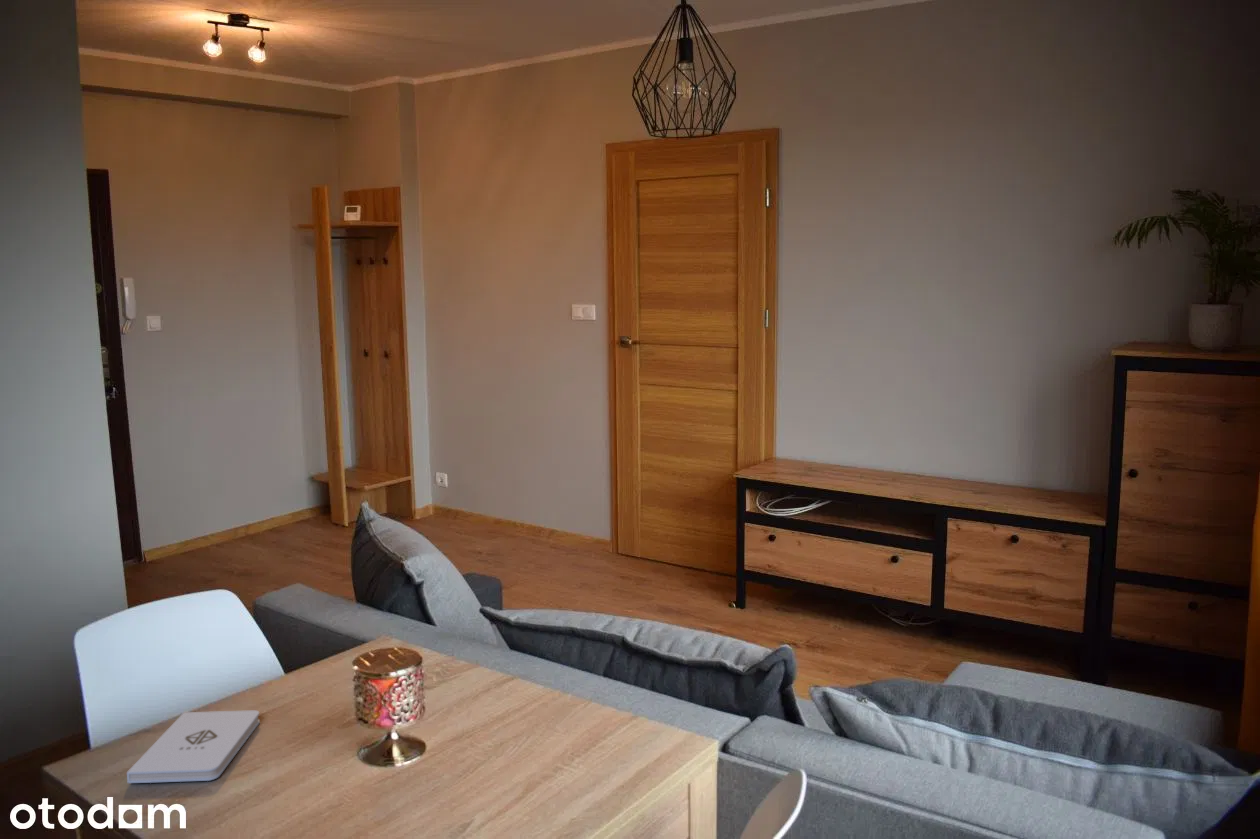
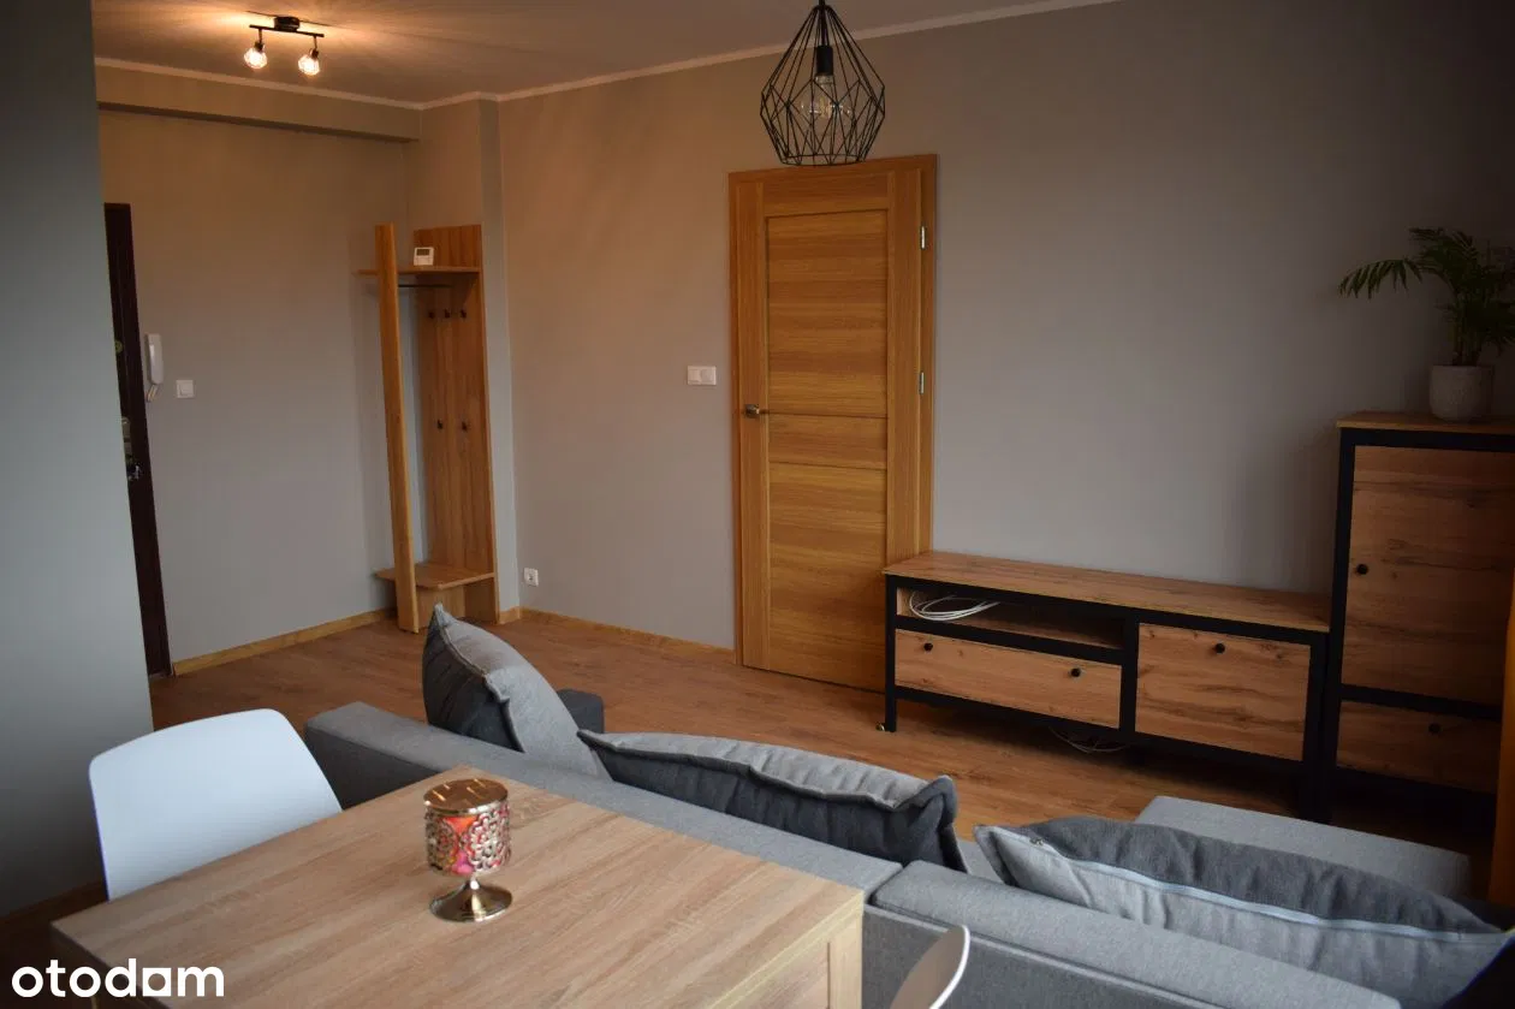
- notepad [126,709,261,784]
